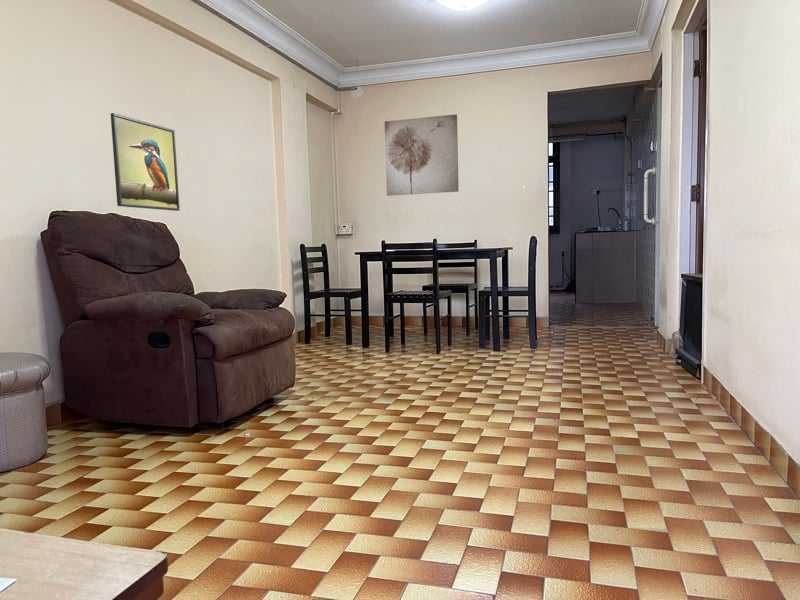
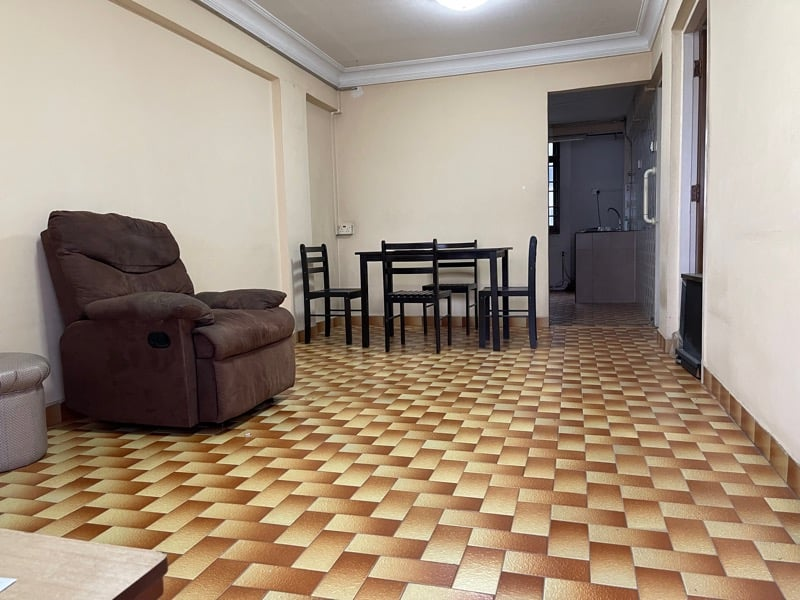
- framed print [110,112,181,212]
- wall art [384,113,460,197]
